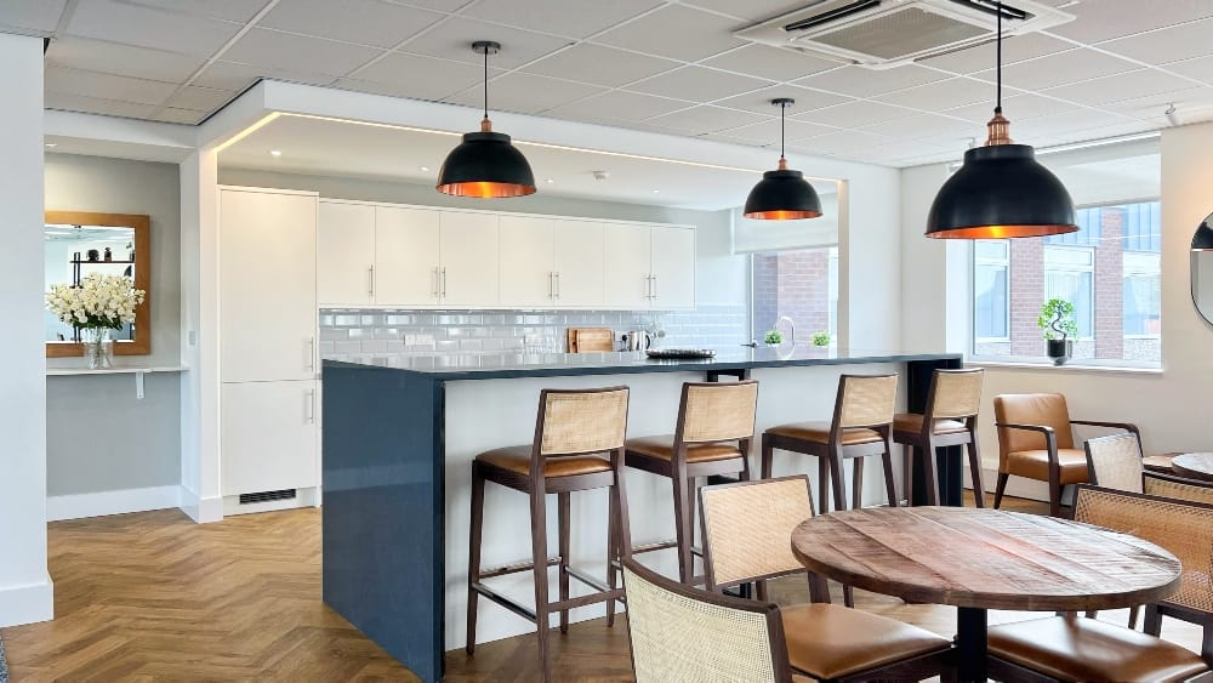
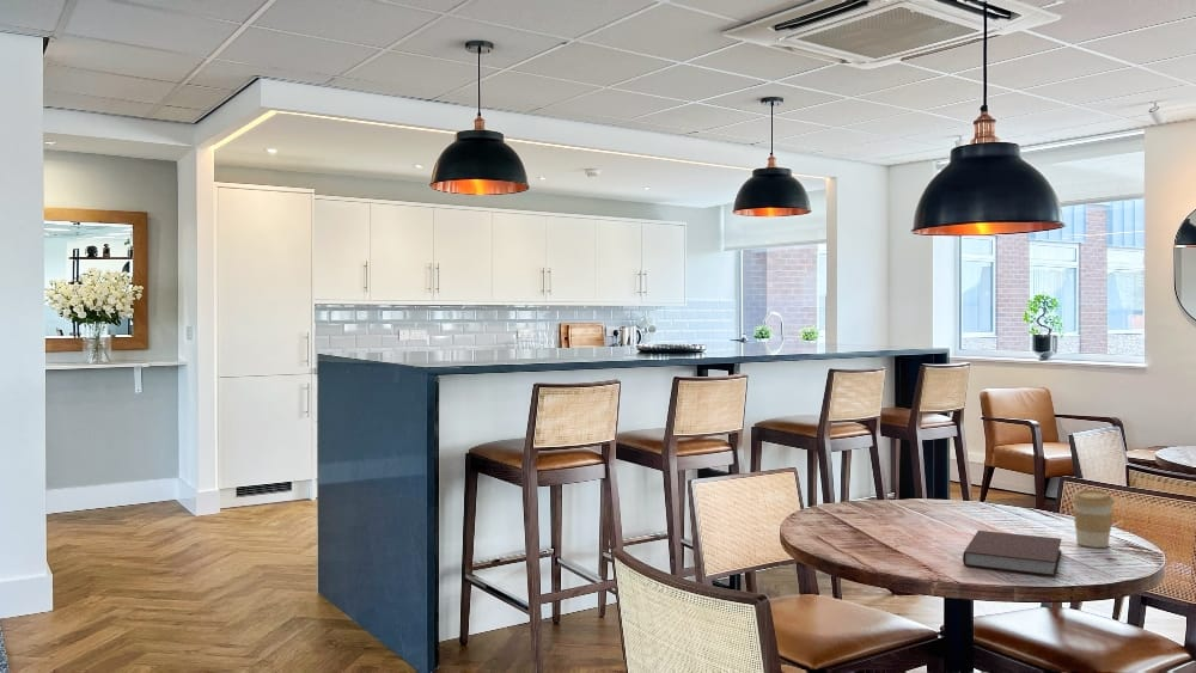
+ notebook [962,530,1062,577]
+ coffee cup [1070,489,1116,549]
